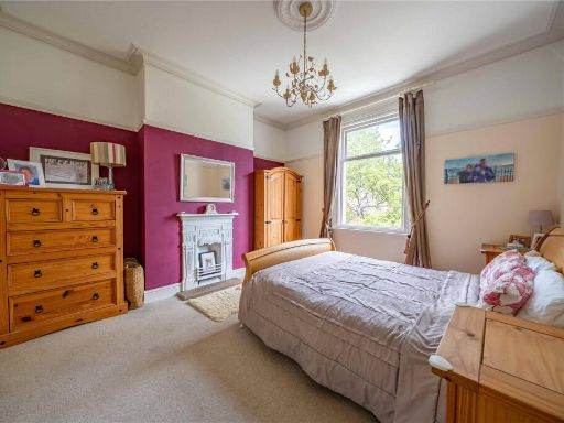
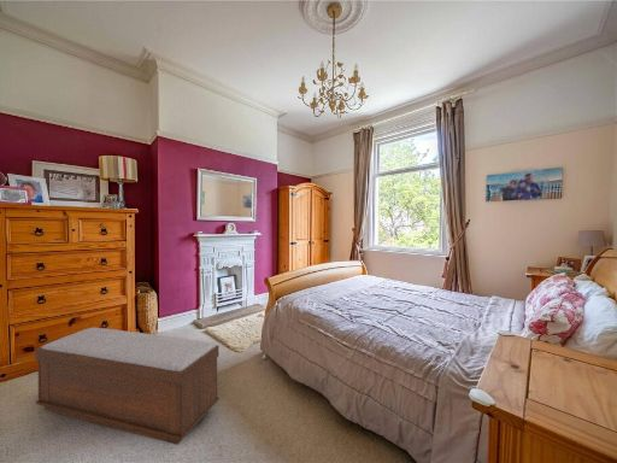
+ bench [34,327,221,446]
